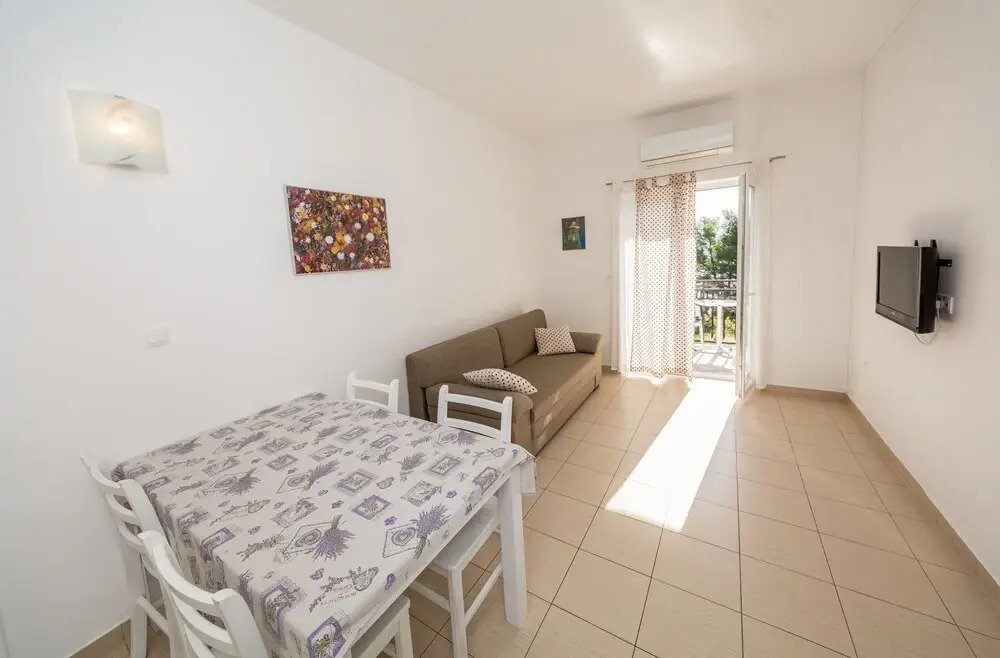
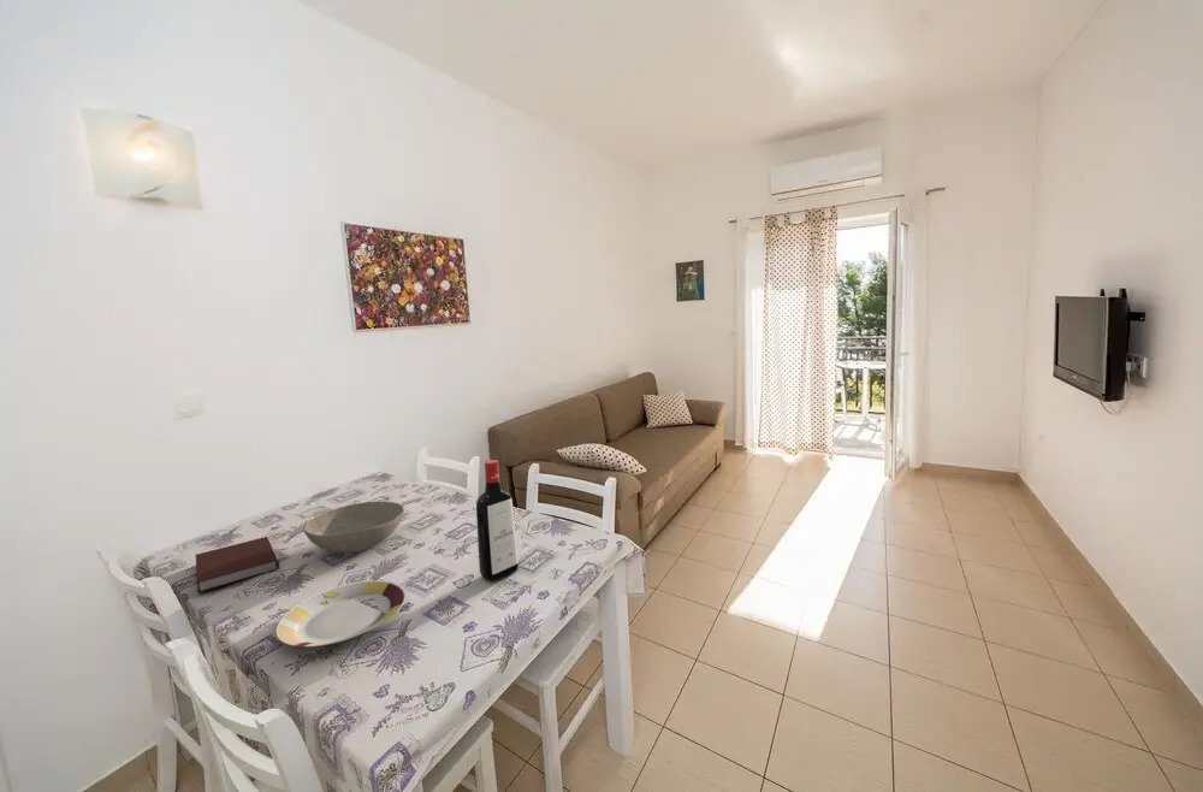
+ plate [275,579,407,648]
+ notebook [195,536,280,593]
+ liquor bottle [475,459,520,583]
+ bowl [302,501,405,554]
